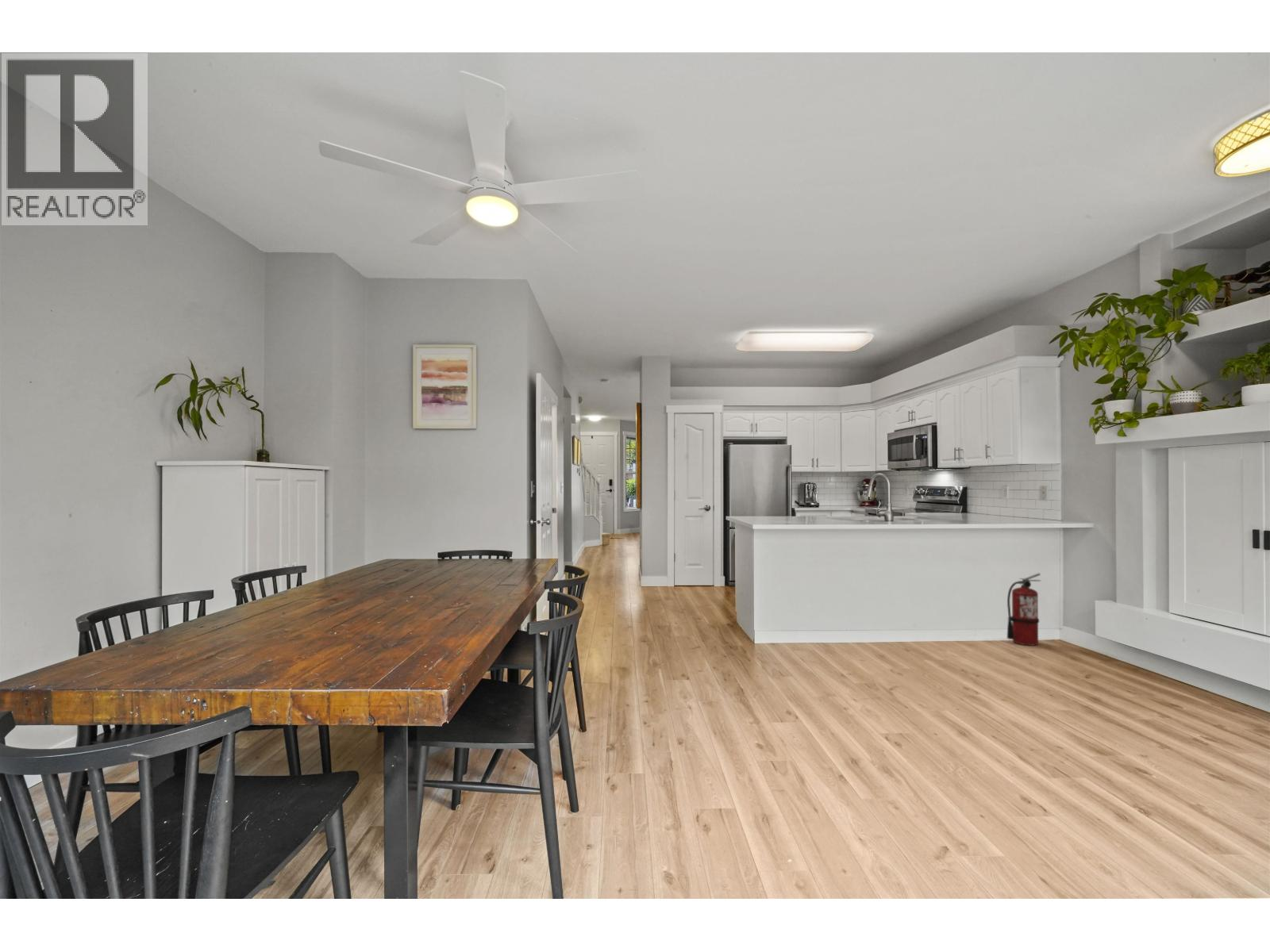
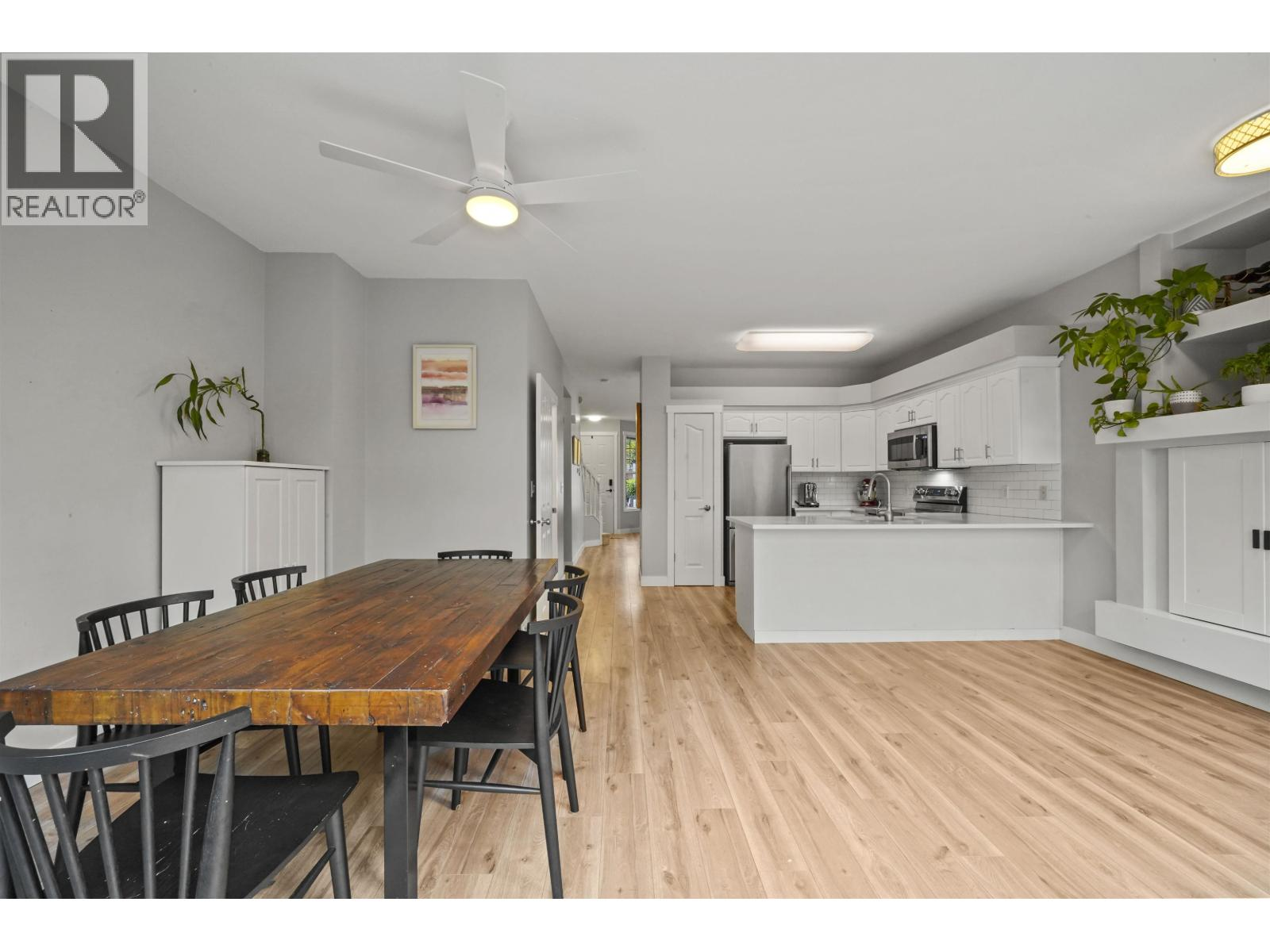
- fire extinguisher [1006,572,1042,647]
